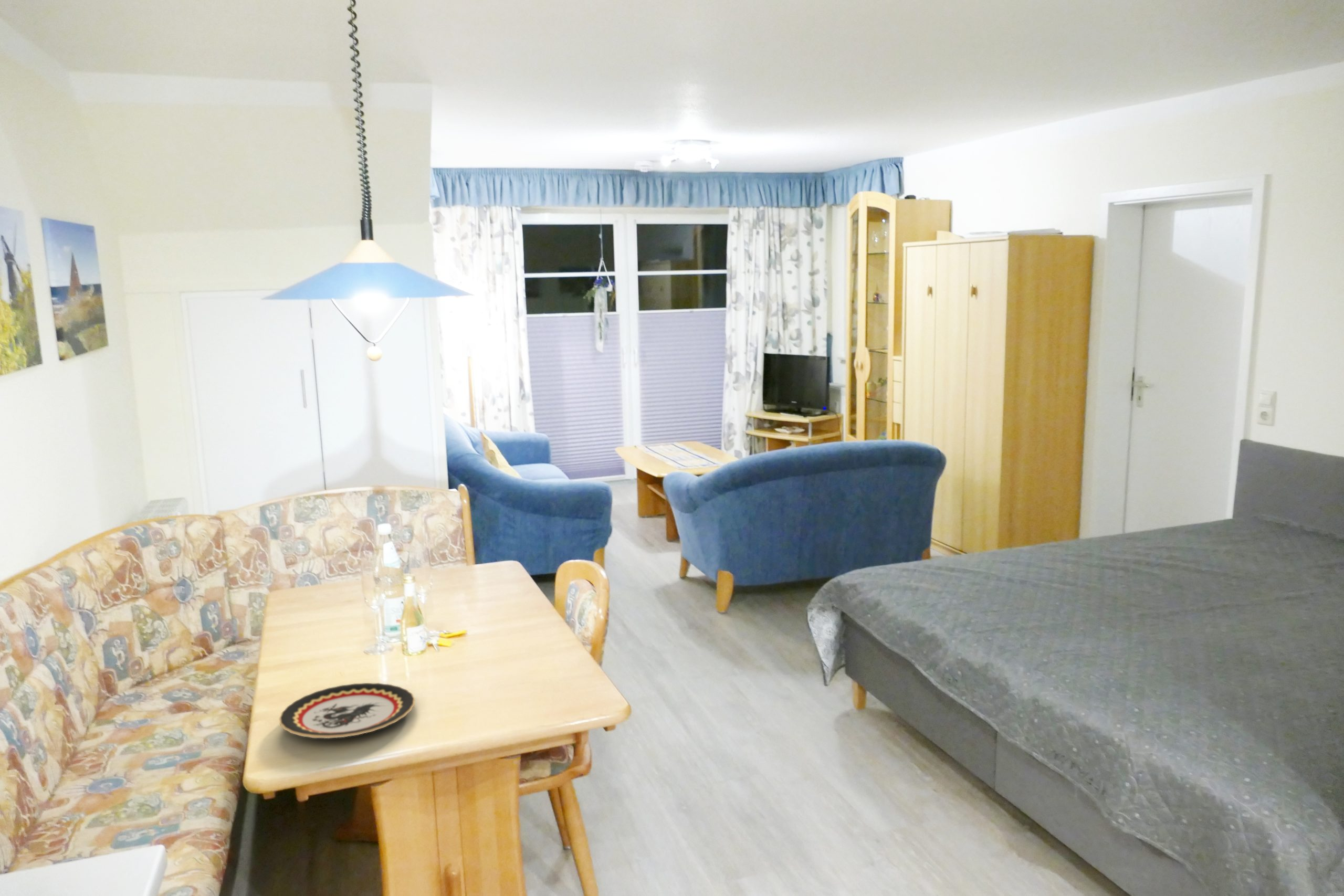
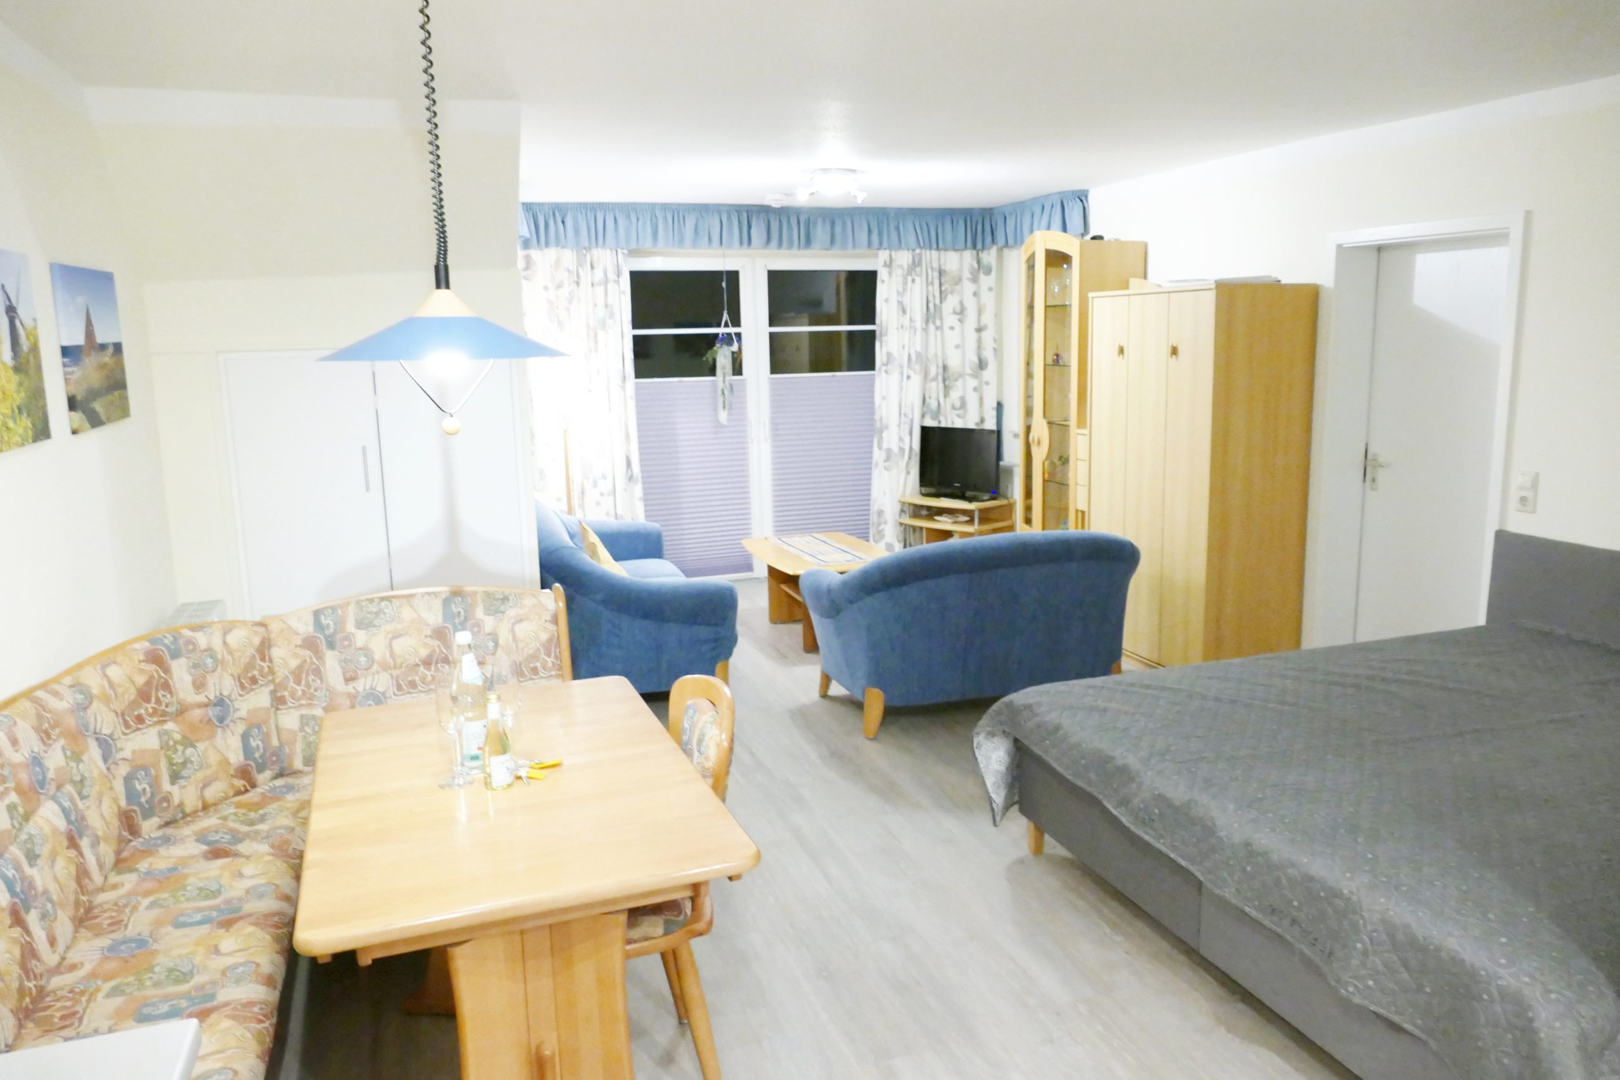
- plate [279,682,416,739]
